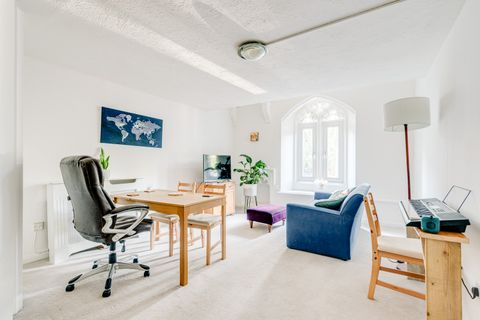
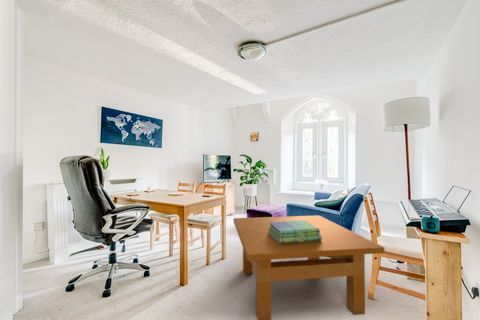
+ table [233,215,385,320]
+ stack of books [268,221,322,244]
